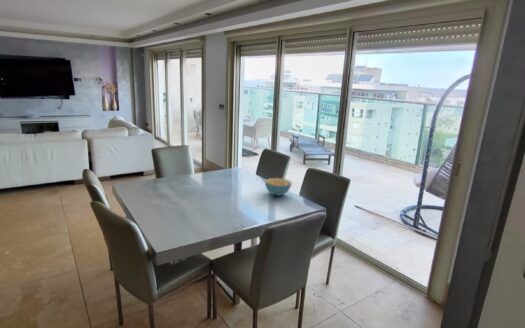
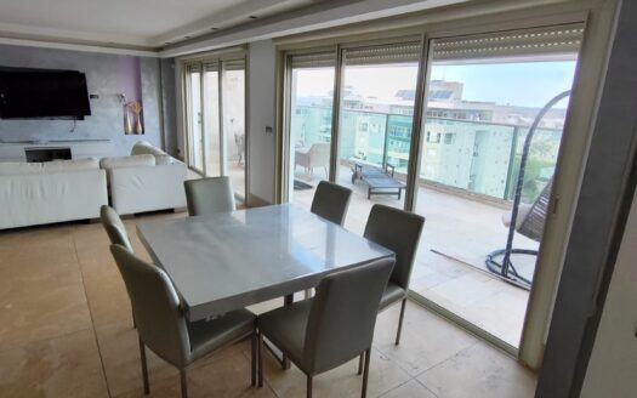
- cereal bowl [264,177,293,197]
